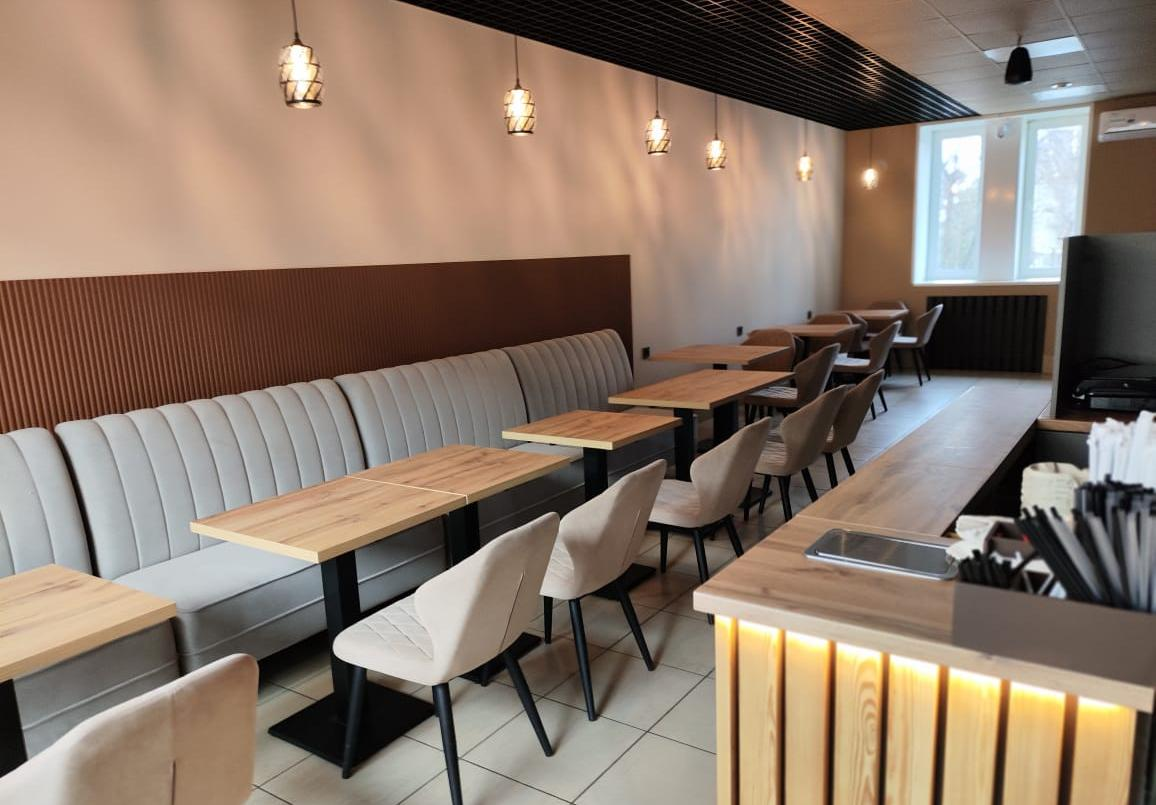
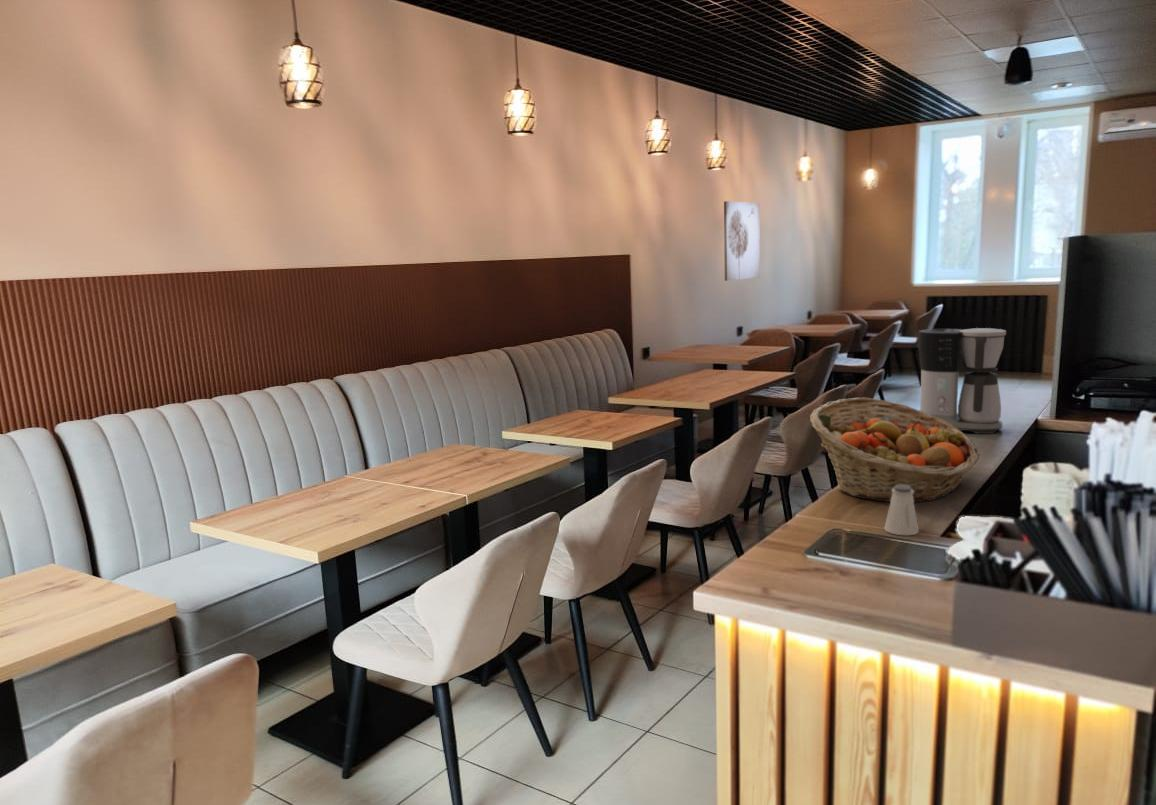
+ wall art [723,200,761,282]
+ coffee maker [917,327,1007,435]
+ fruit basket [809,397,980,503]
+ saltshaker [883,485,920,536]
